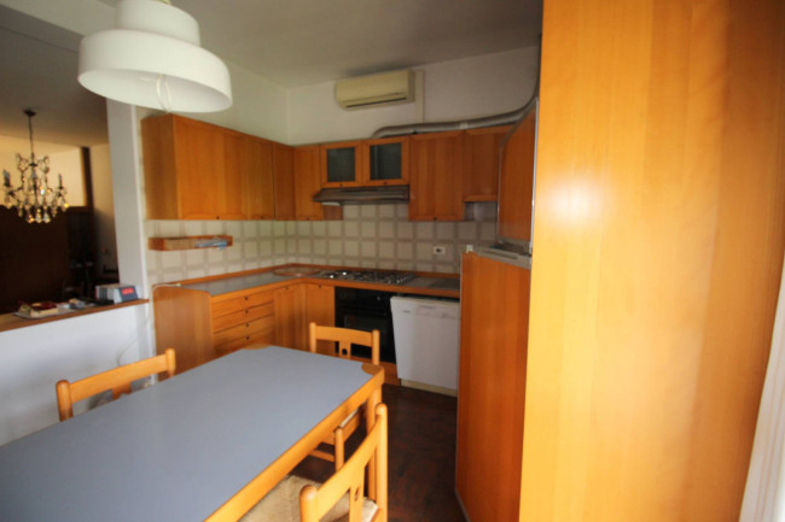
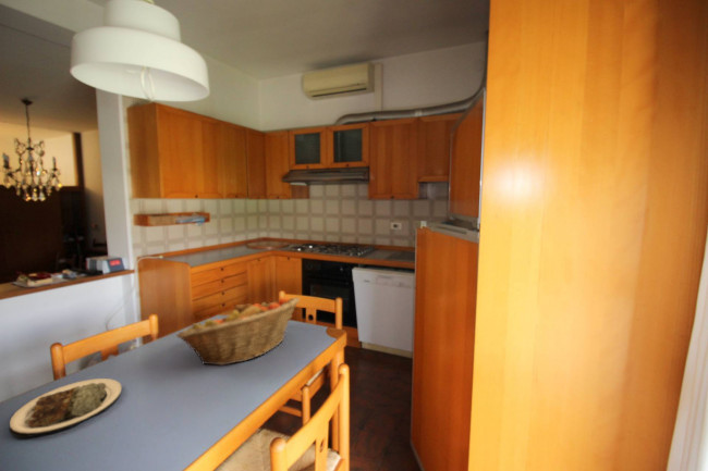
+ plate [8,377,123,438]
+ fruit basket [175,296,301,367]
